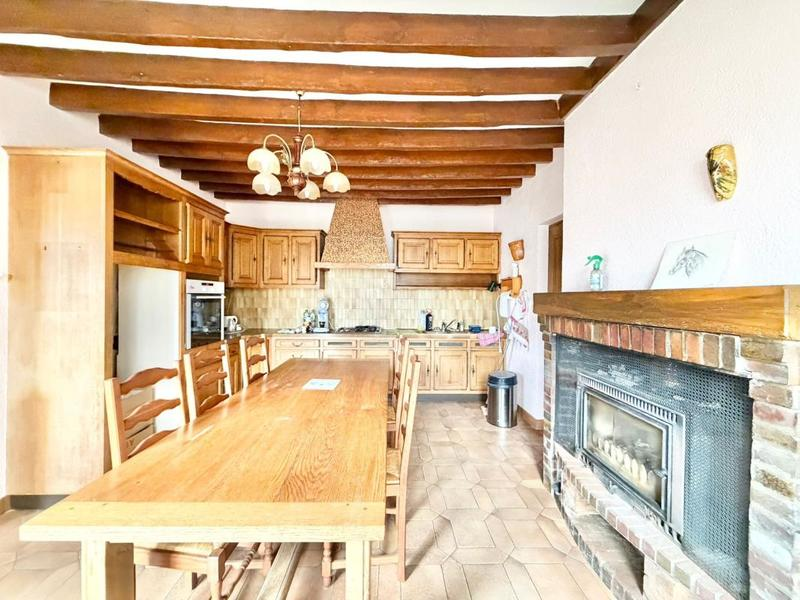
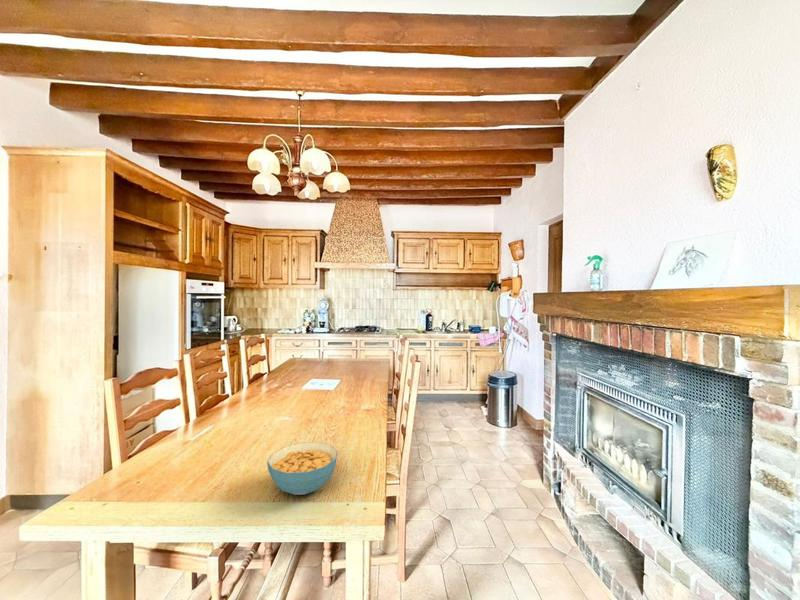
+ cereal bowl [266,441,339,496]
